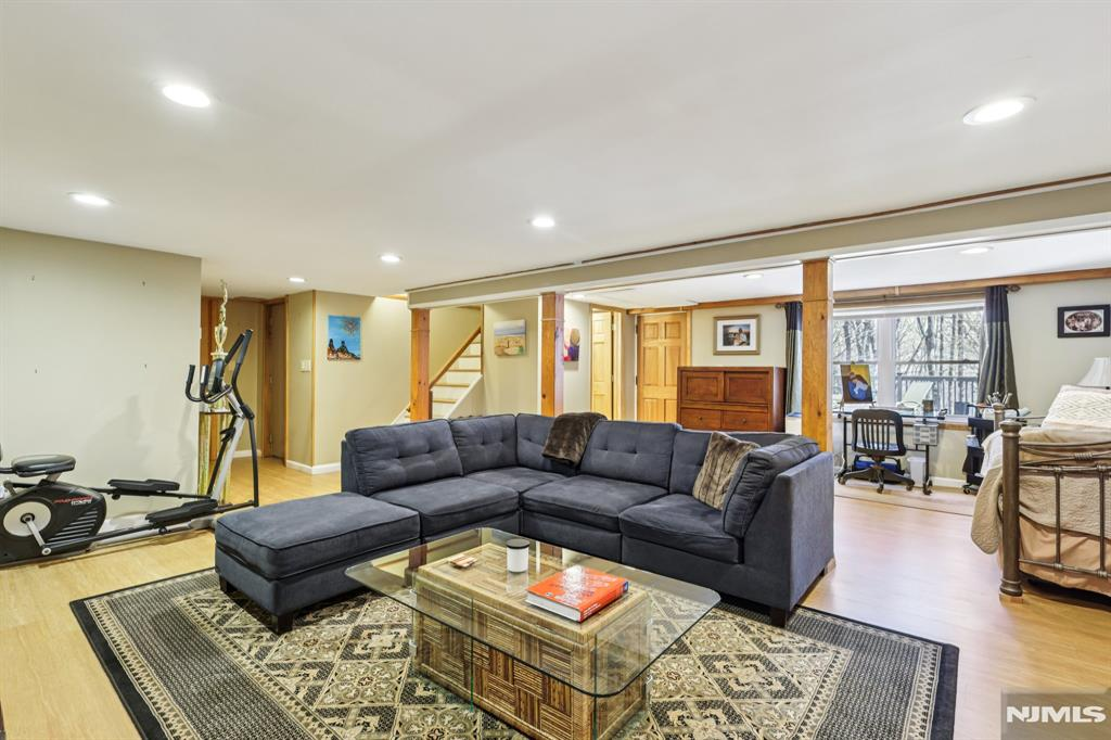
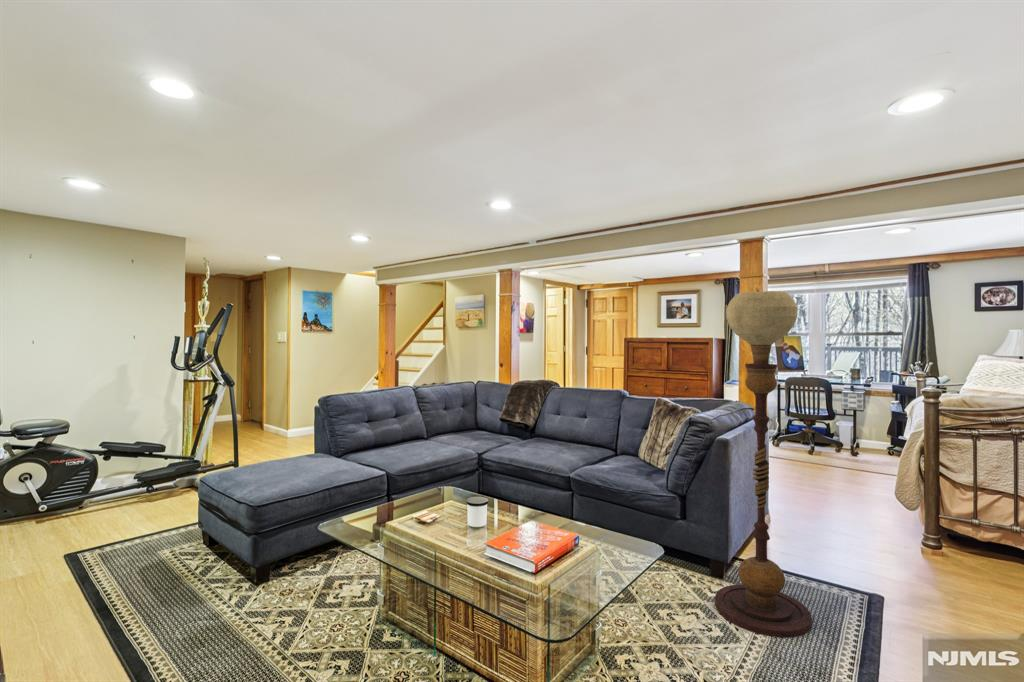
+ floor lamp [714,290,813,639]
